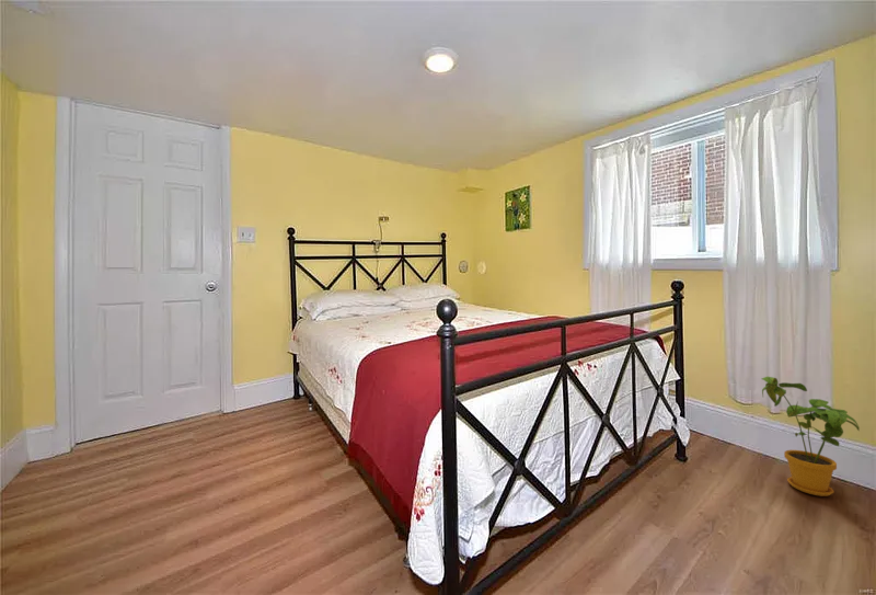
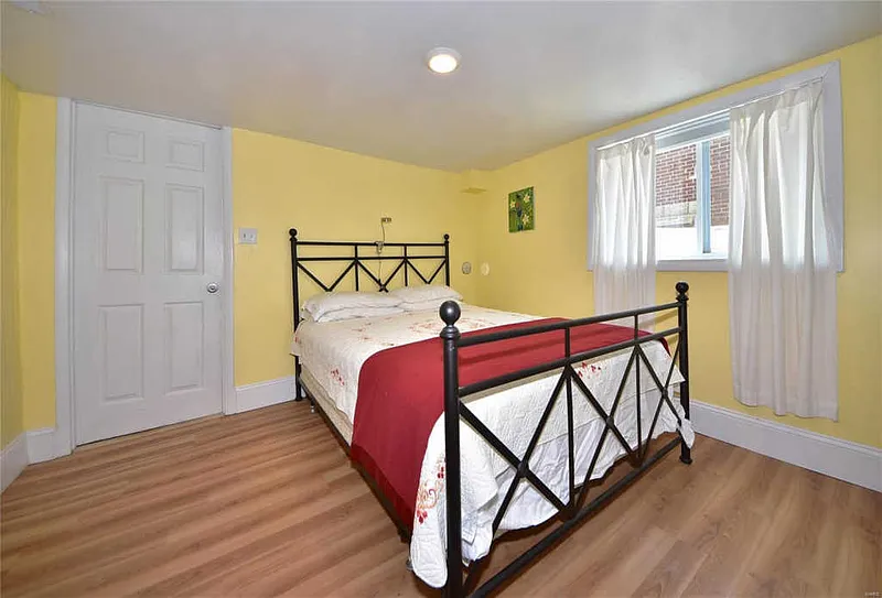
- house plant [760,376,861,497]
